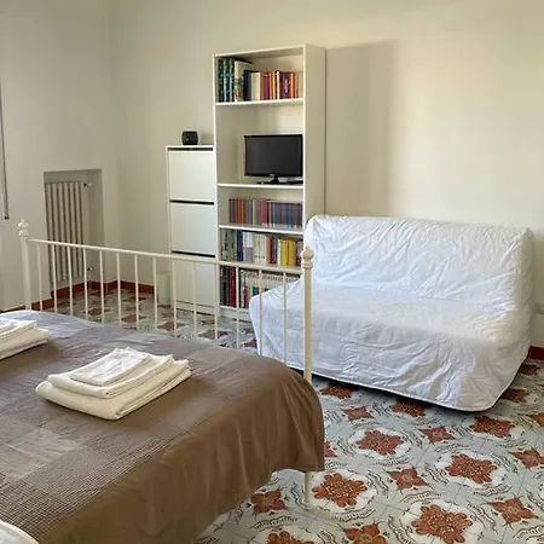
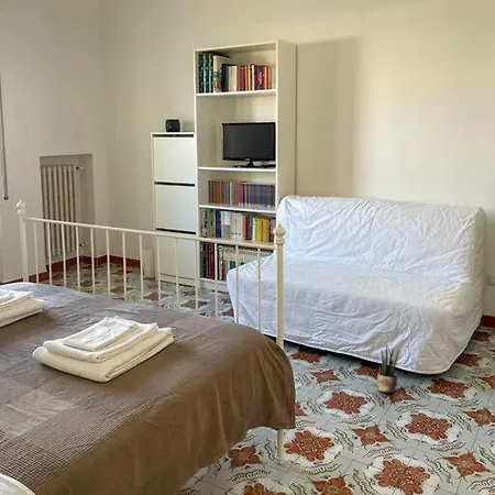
+ potted plant [376,344,400,394]
